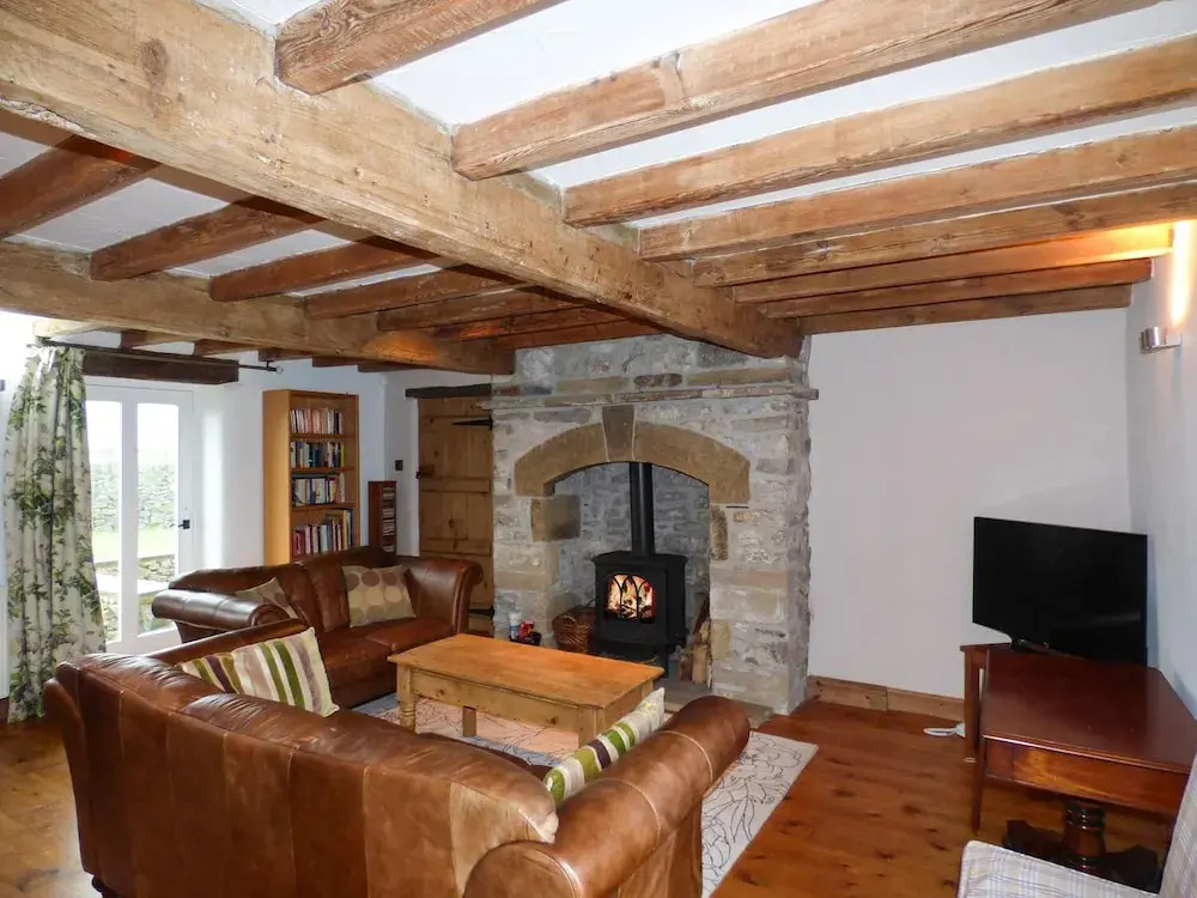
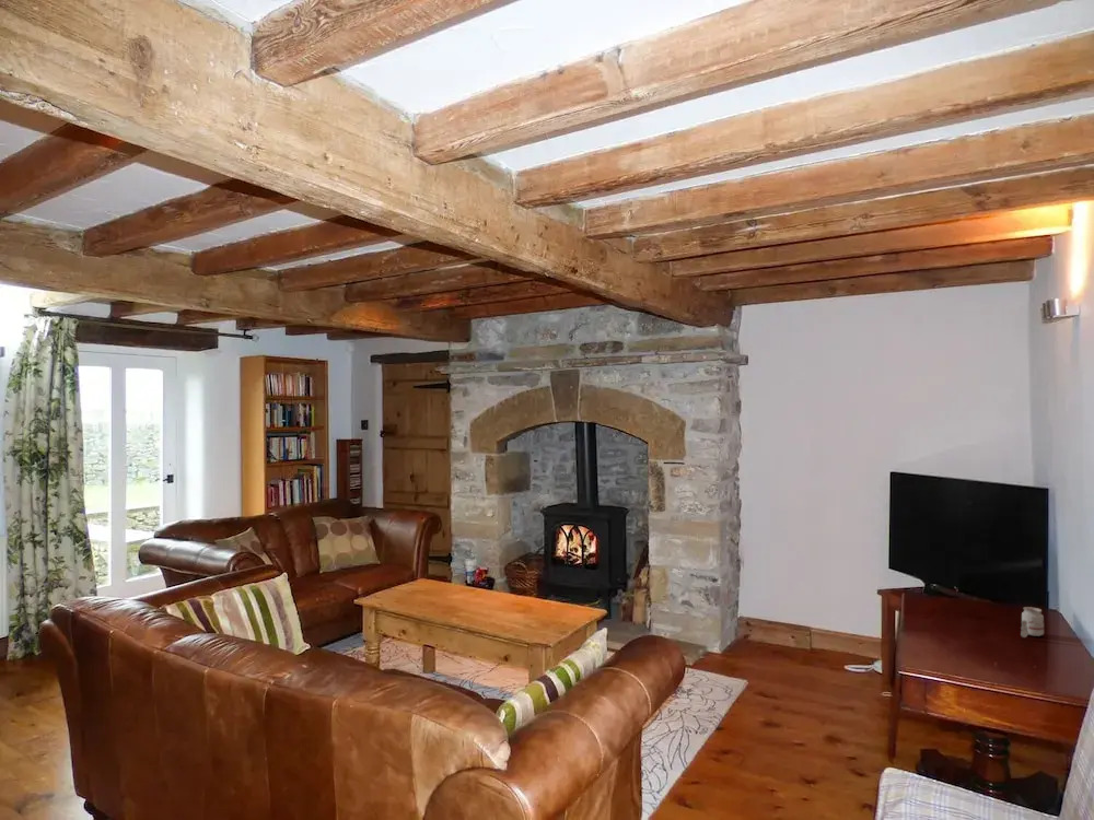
+ candle [1020,606,1045,639]
